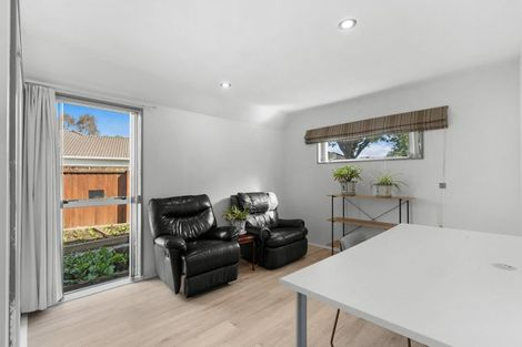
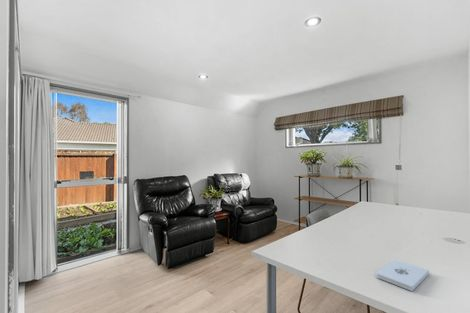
+ notepad [375,259,430,292]
